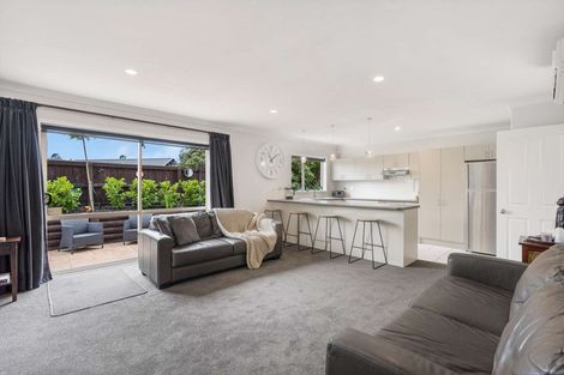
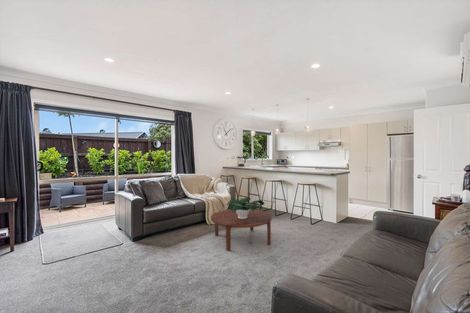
+ coffee table [210,208,273,252]
+ potted plant [226,196,265,219]
